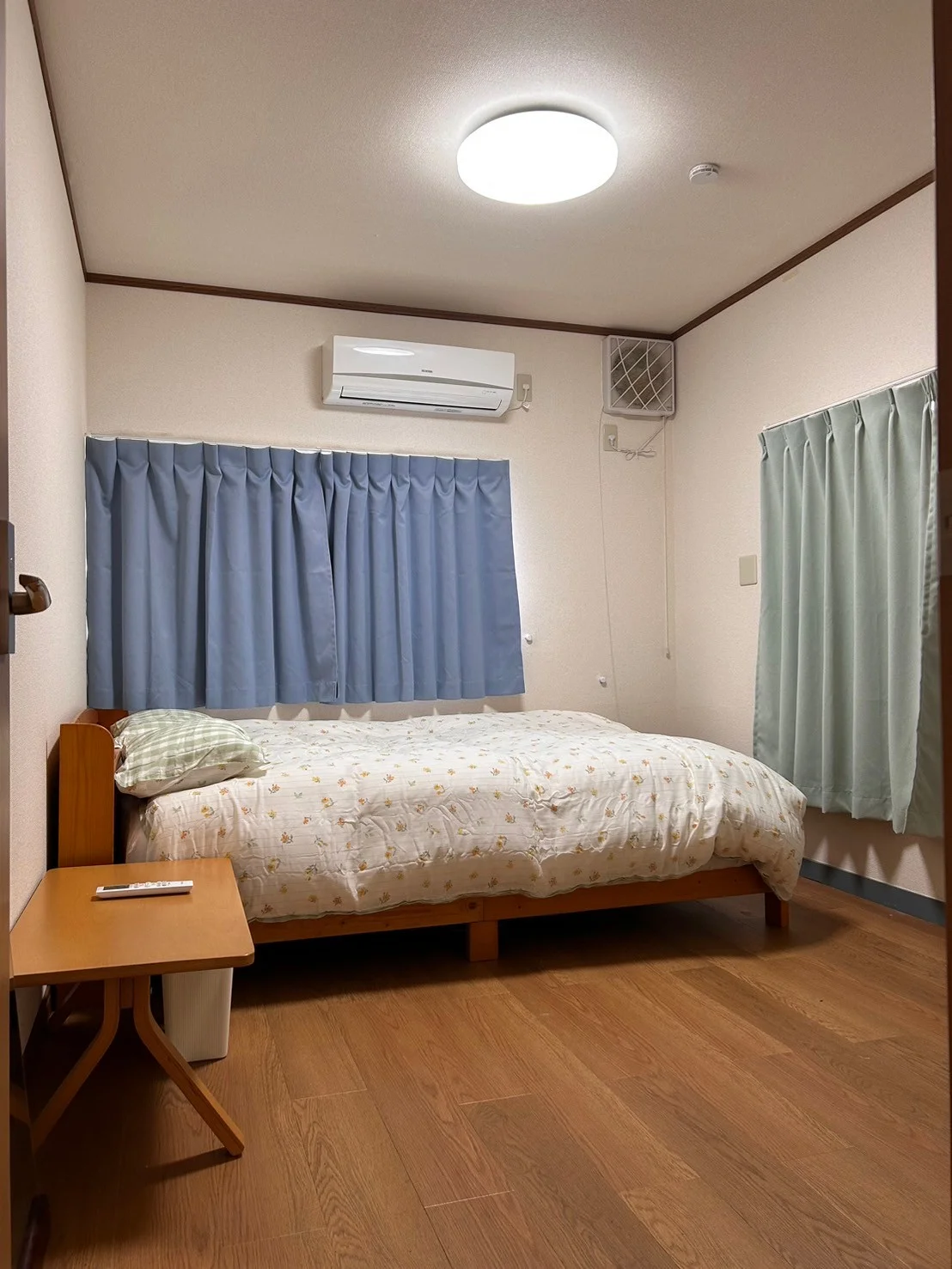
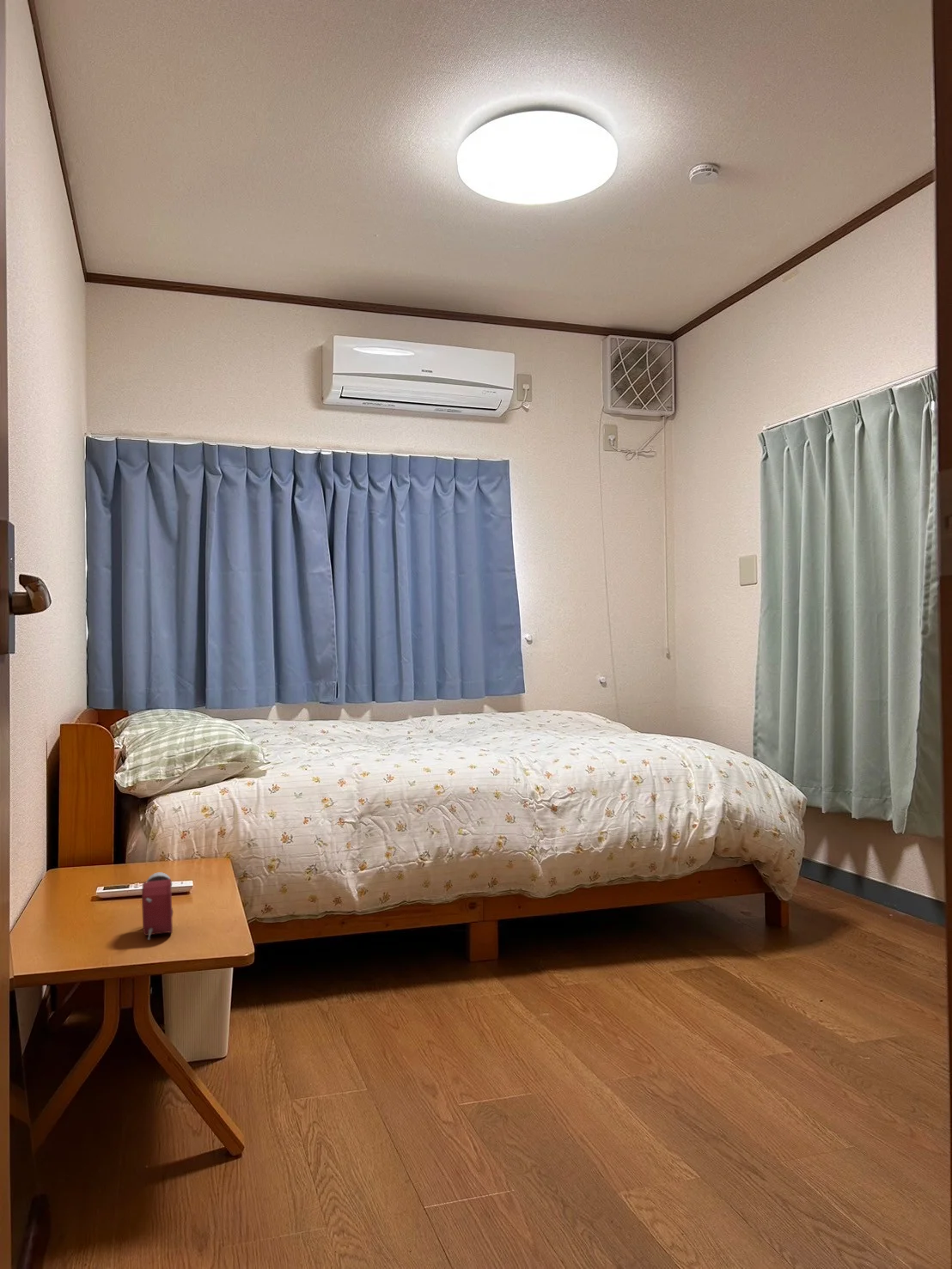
+ alarm clock [141,871,174,941]
